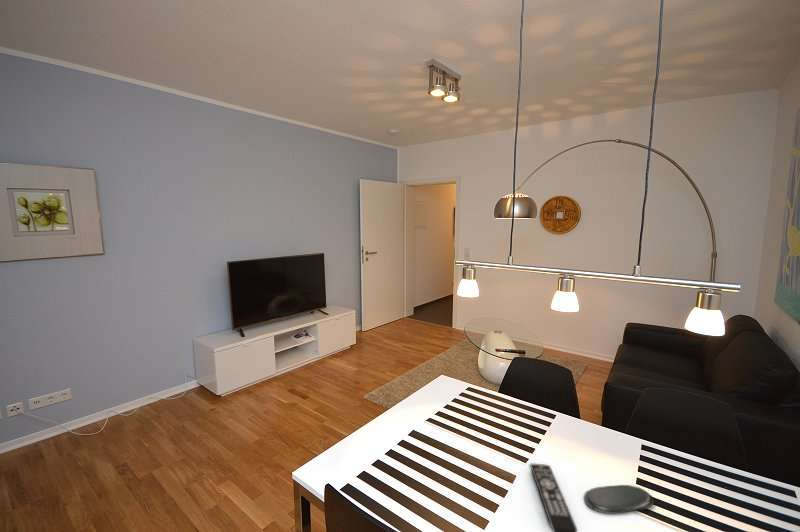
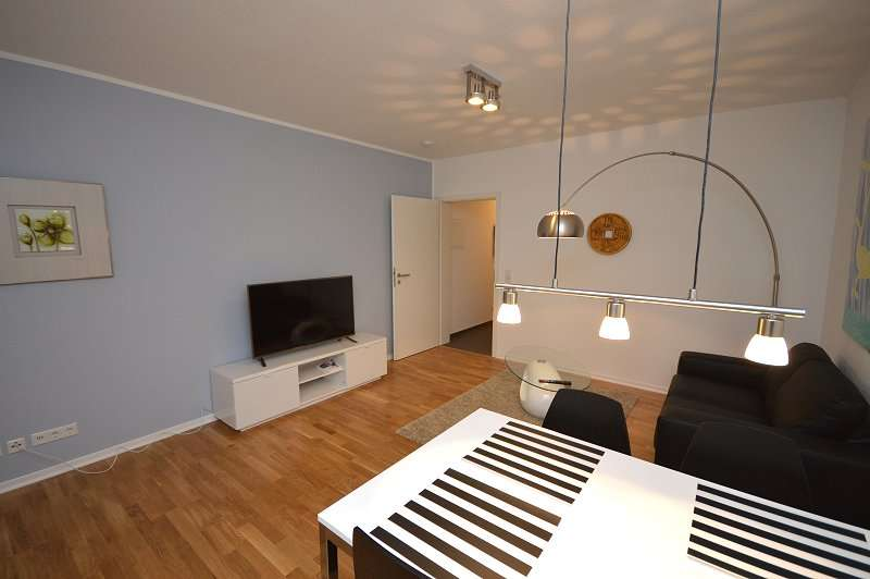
- oval tray [583,484,655,514]
- remote control [529,462,578,532]
